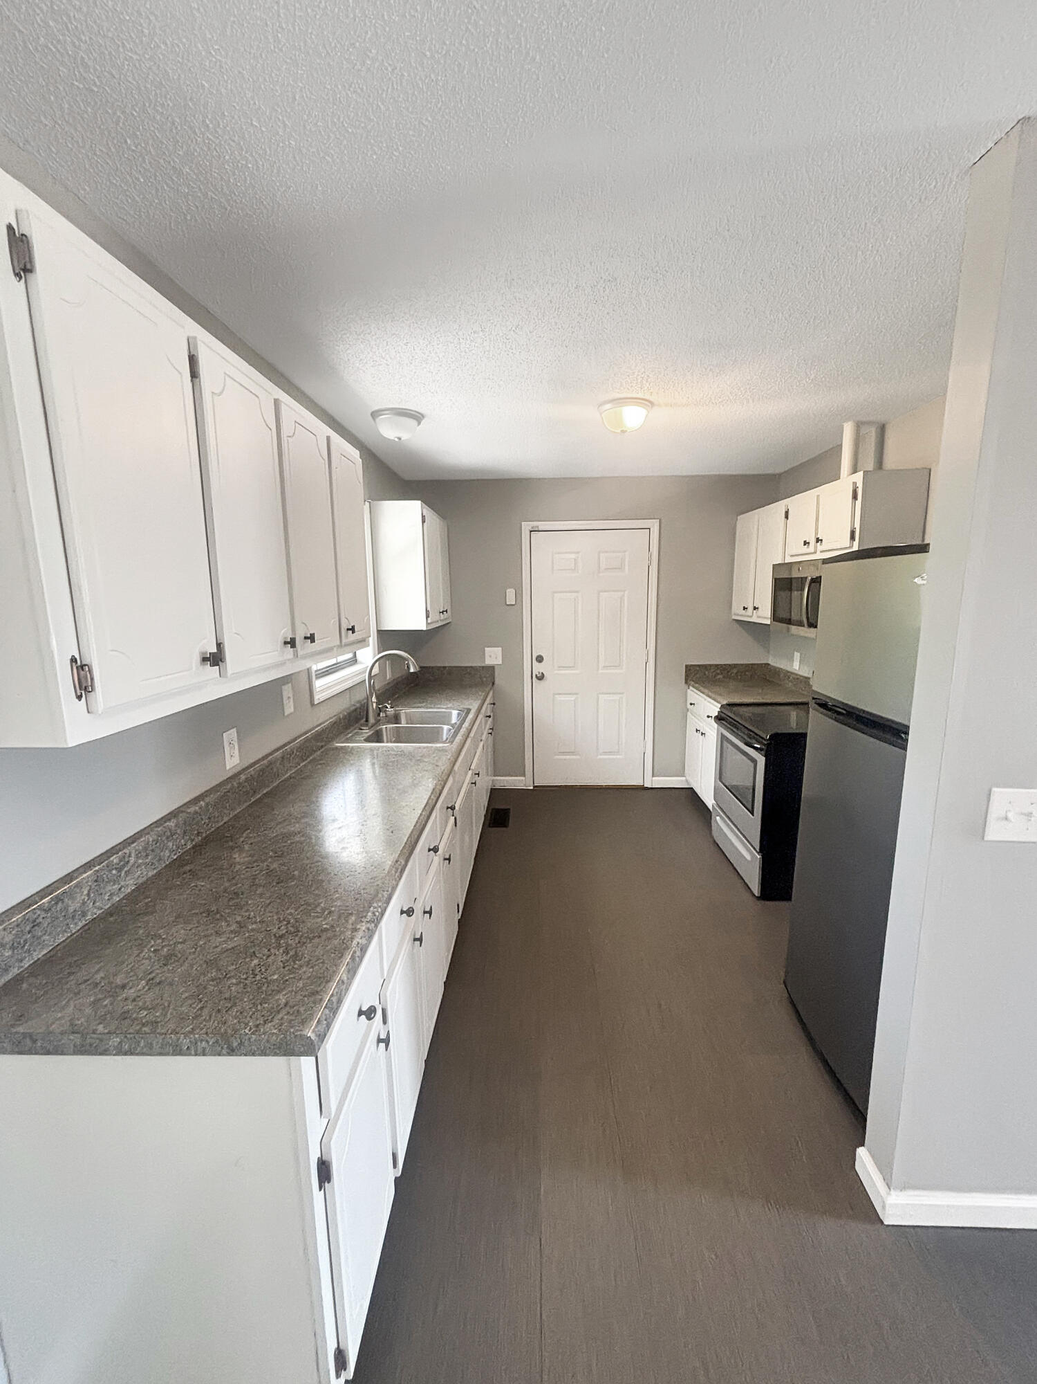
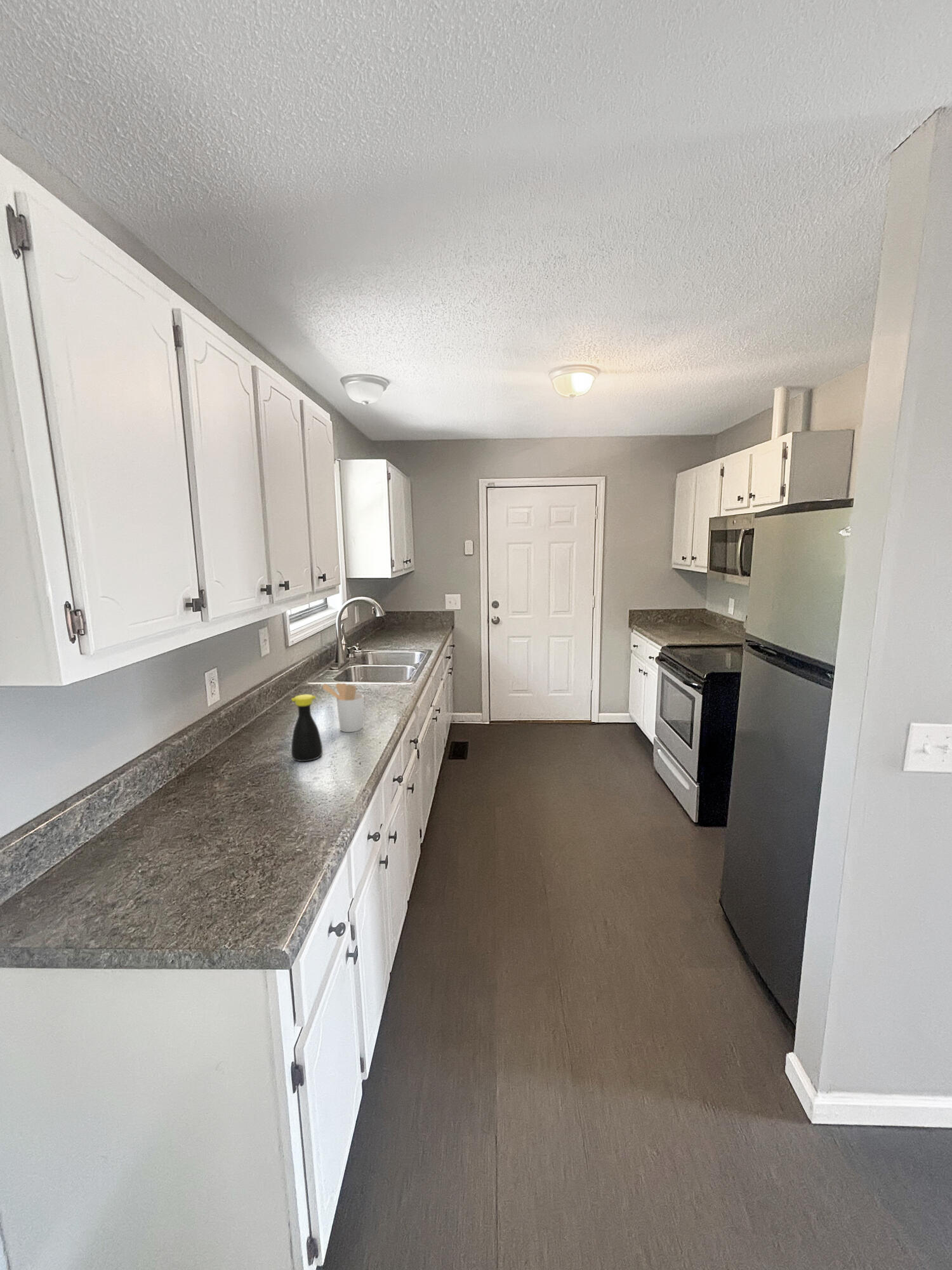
+ utensil holder [322,683,364,733]
+ bottle [291,694,323,762]
